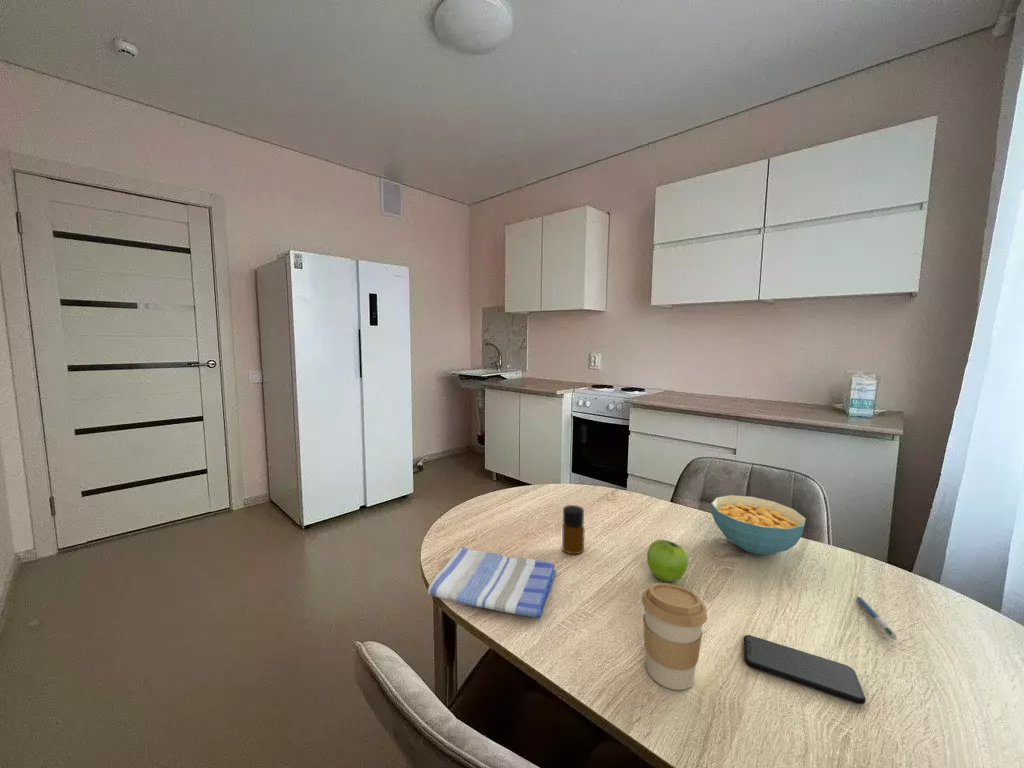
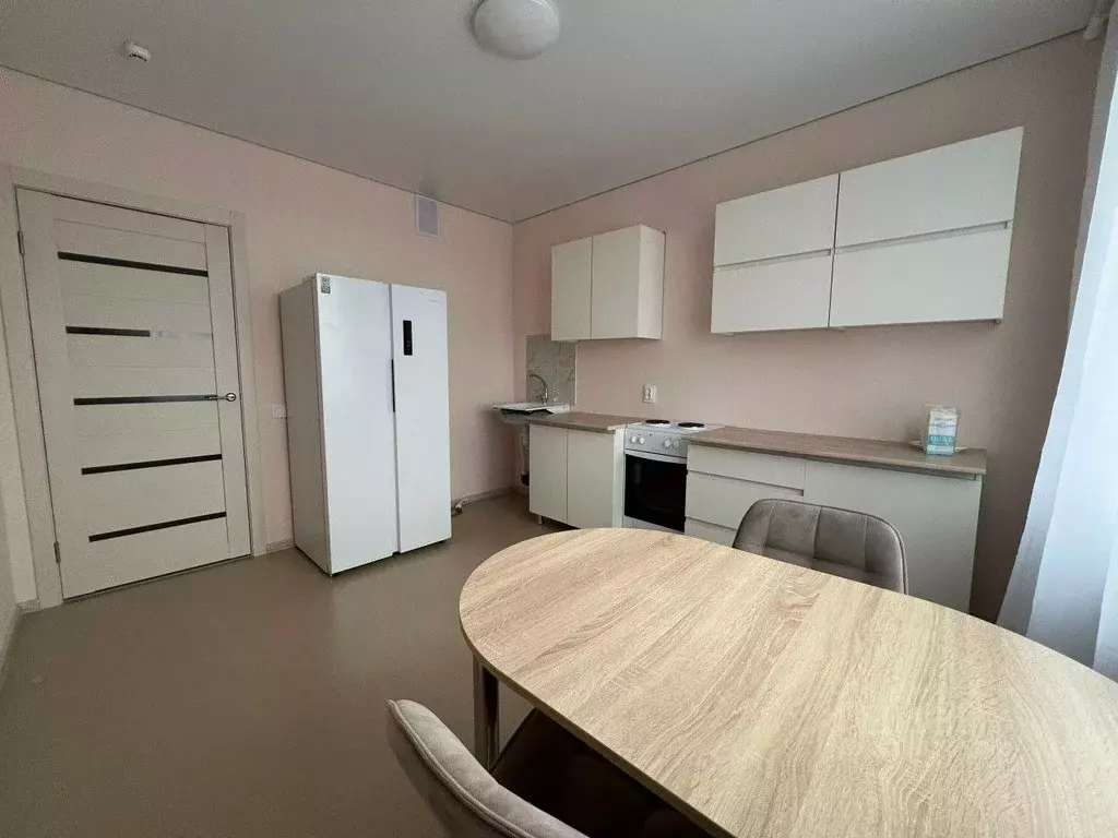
- bottle [560,504,586,555]
- dish towel [427,546,557,619]
- cereal bowl [710,494,807,555]
- coffee cup [640,582,708,691]
- pen [856,595,898,641]
- smartphone [743,634,867,705]
- fruit [646,539,690,583]
